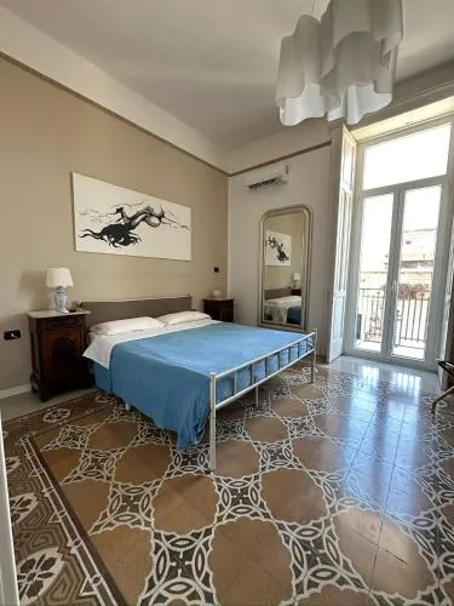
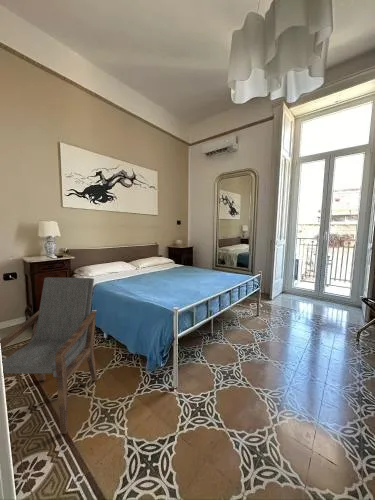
+ armchair [0,277,98,435]
